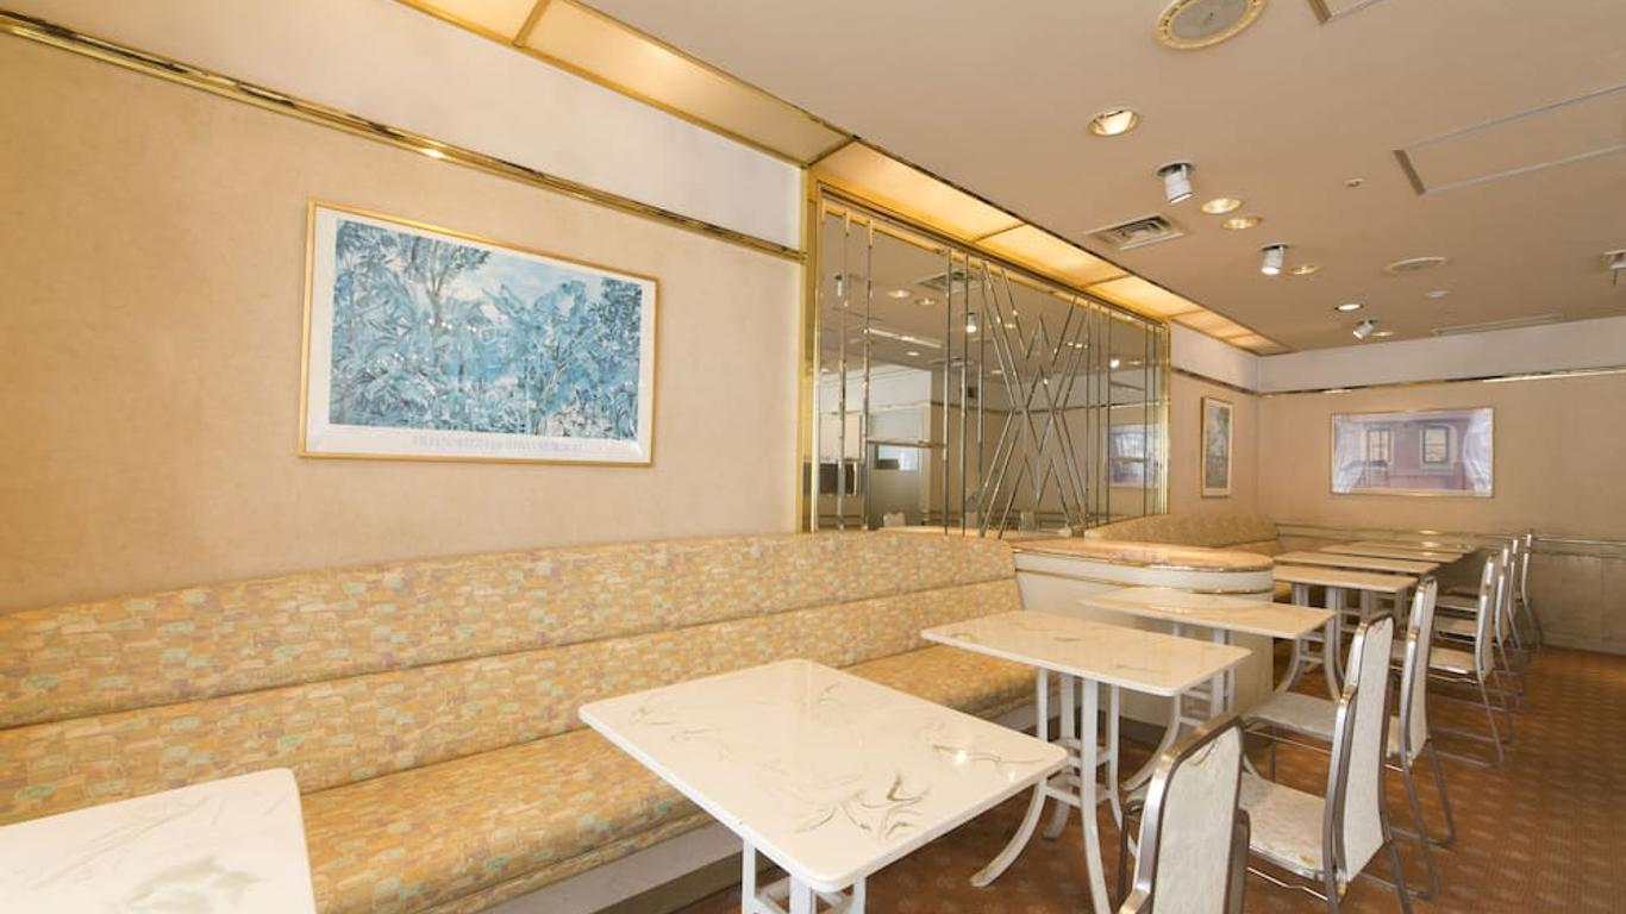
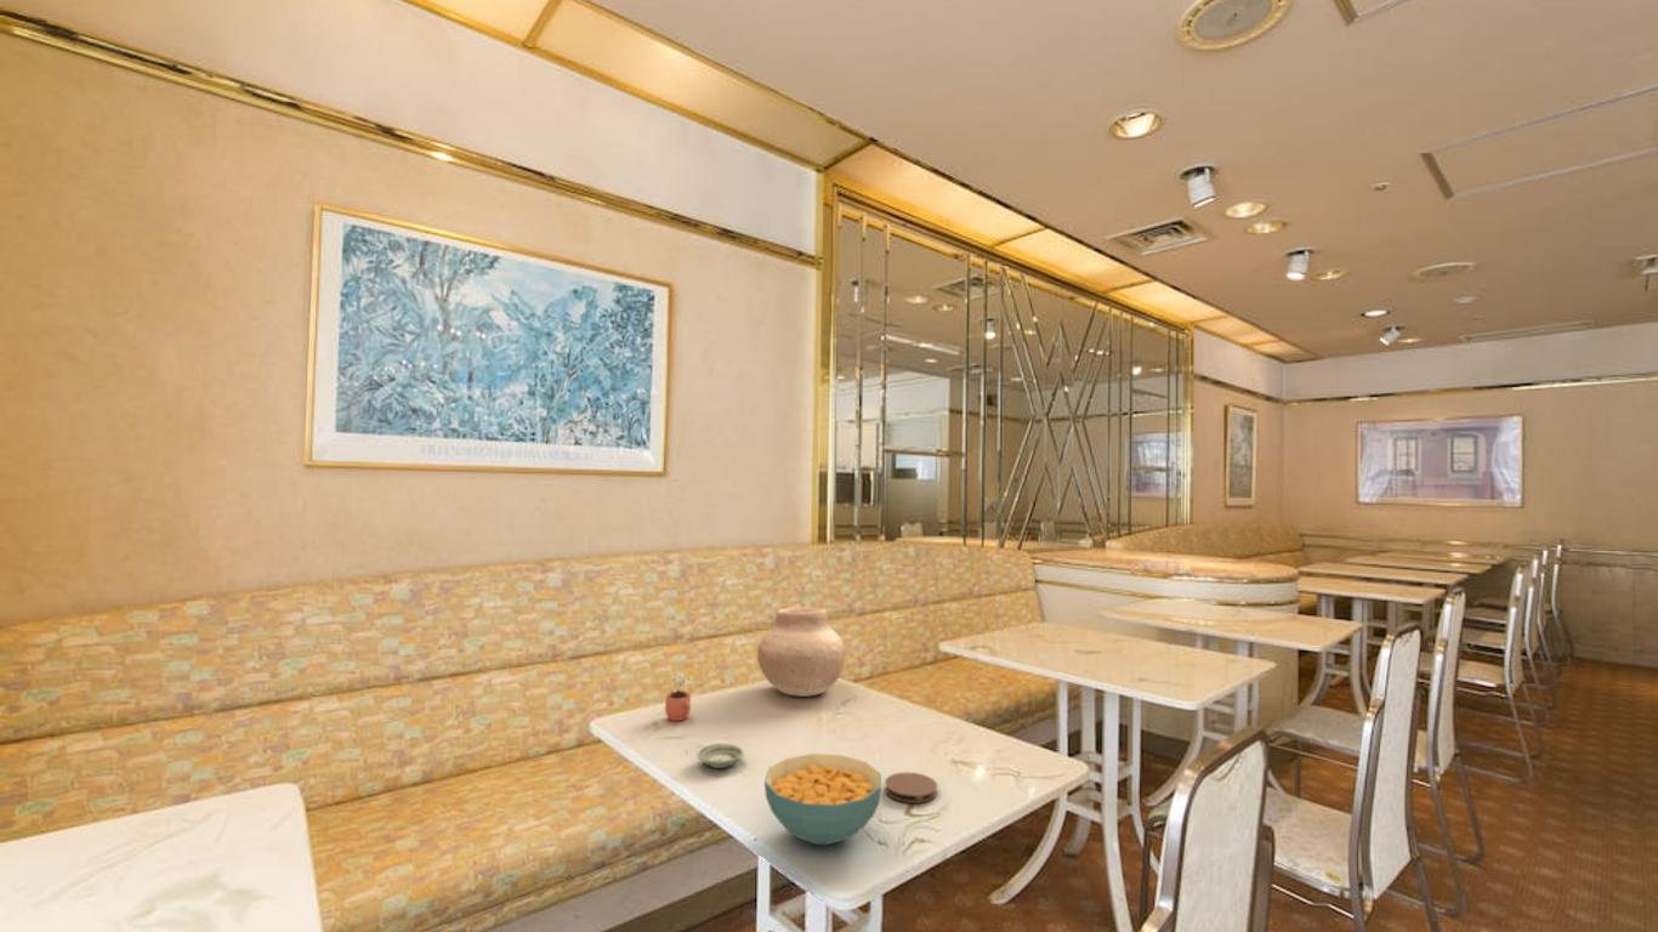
+ vase [756,607,847,698]
+ saucer [697,743,745,769]
+ coaster [884,771,938,805]
+ cereal bowl [763,752,882,846]
+ cocoa [664,674,692,722]
